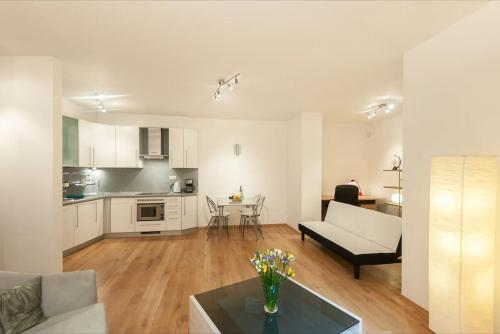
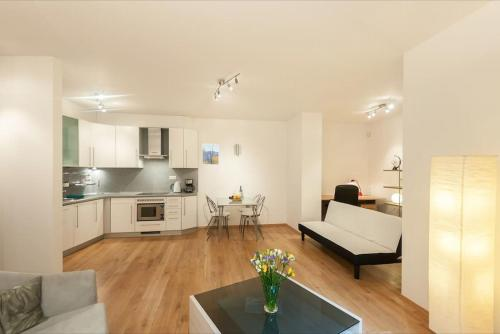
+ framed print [201,143,220,166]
